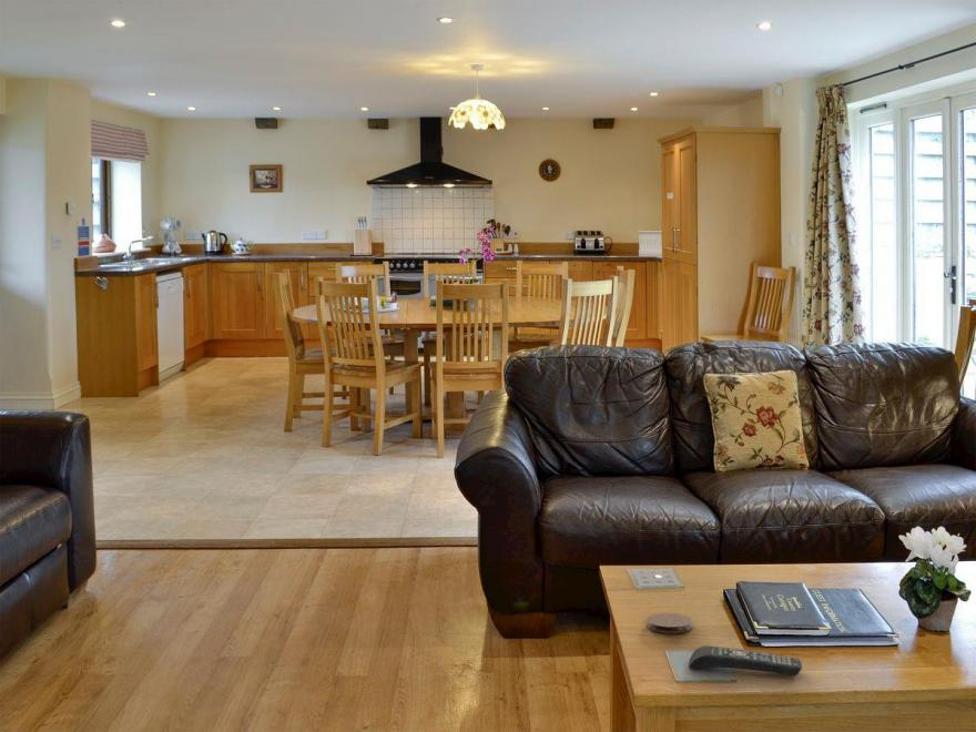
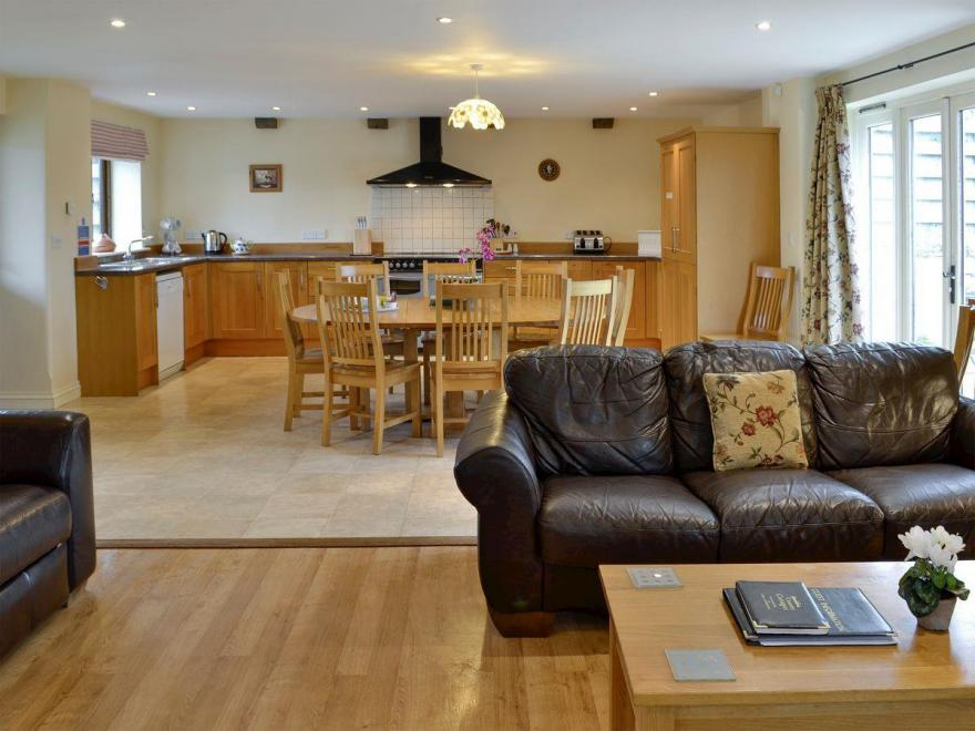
- remote control [688,644,803,677]
- coaster [645,612,693,634]
